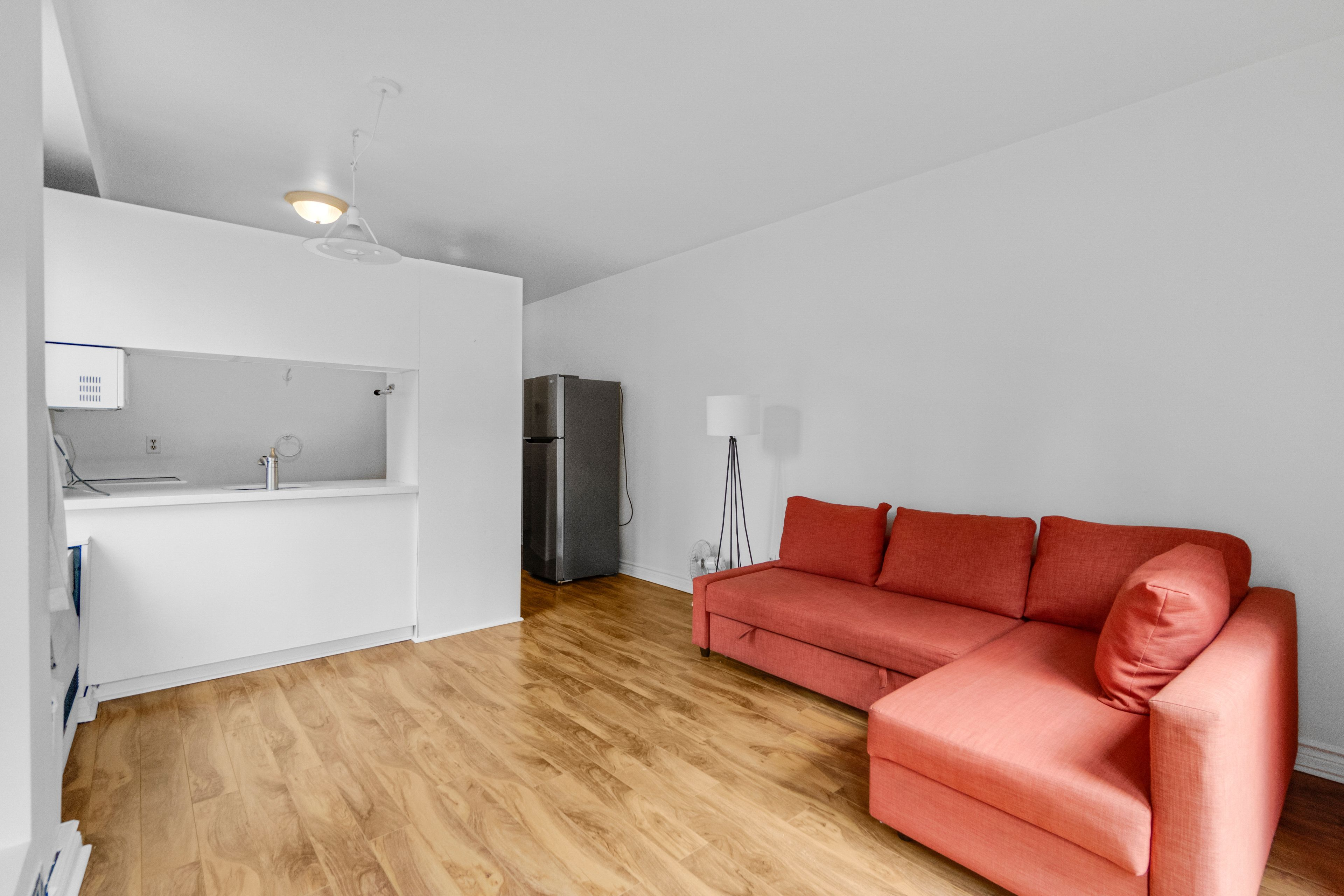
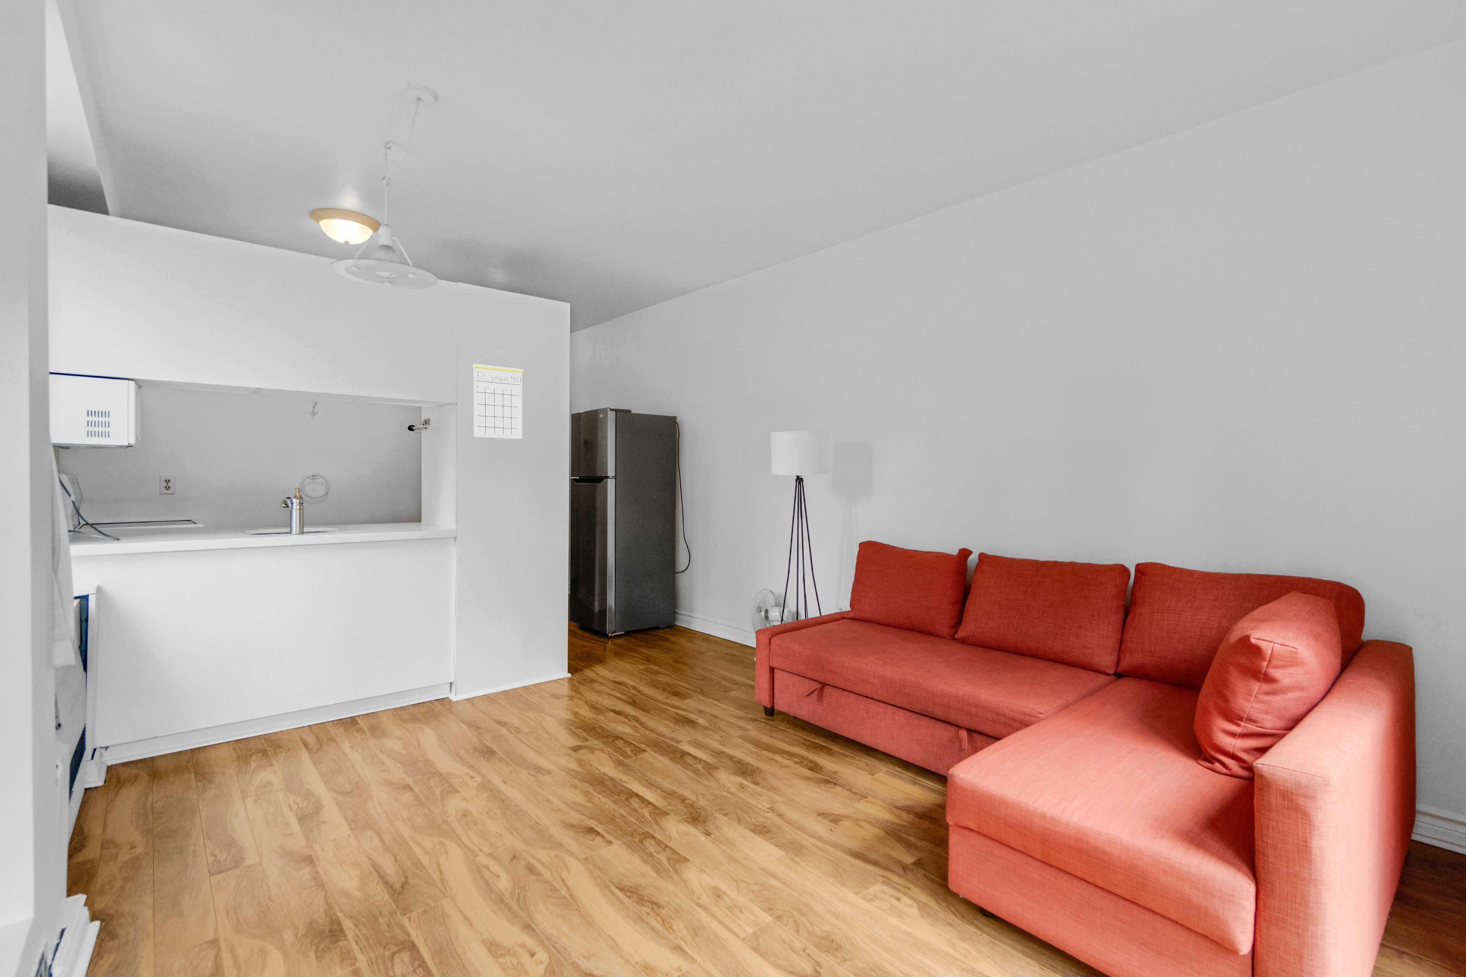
+ calendar [472,350,524,439]
